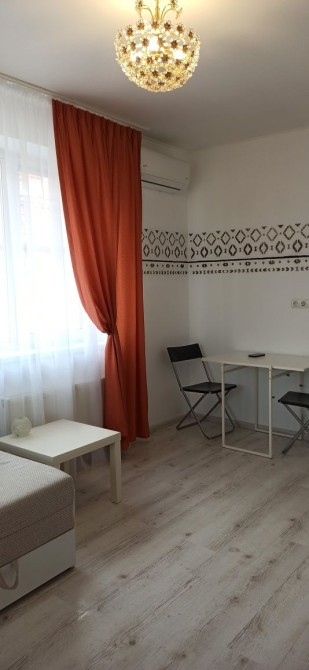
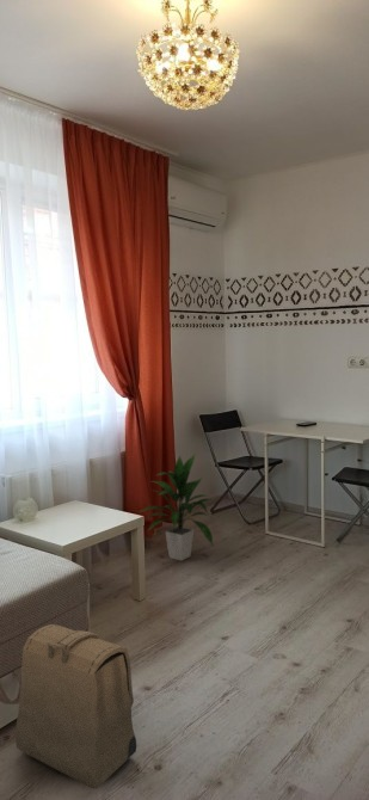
+ backpack [14,623,137,790]
+ indoor plant [139,454,214,562]
